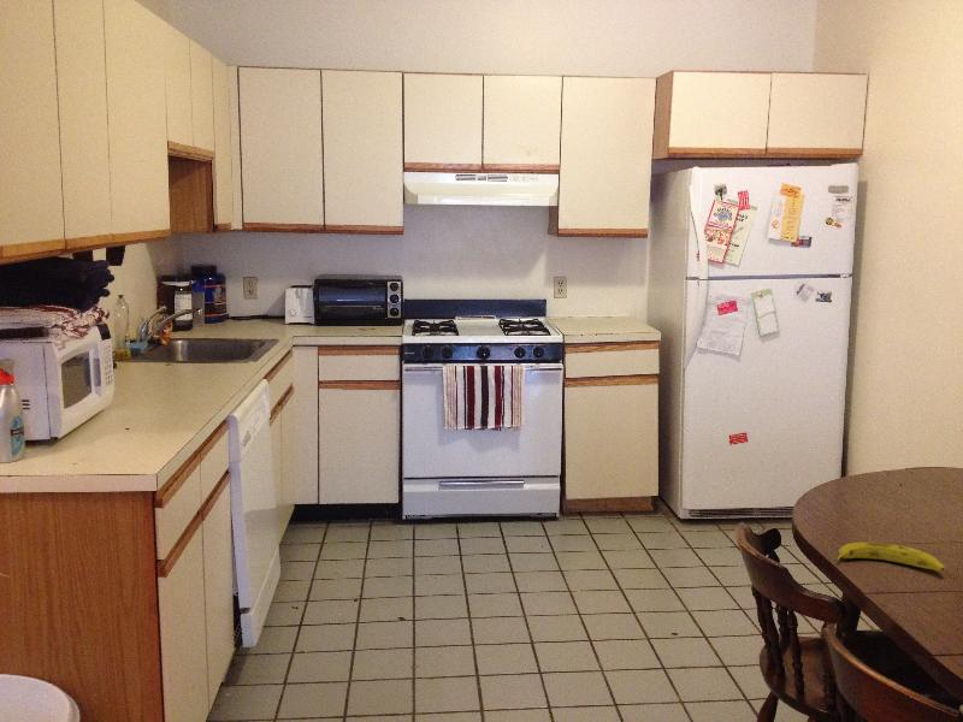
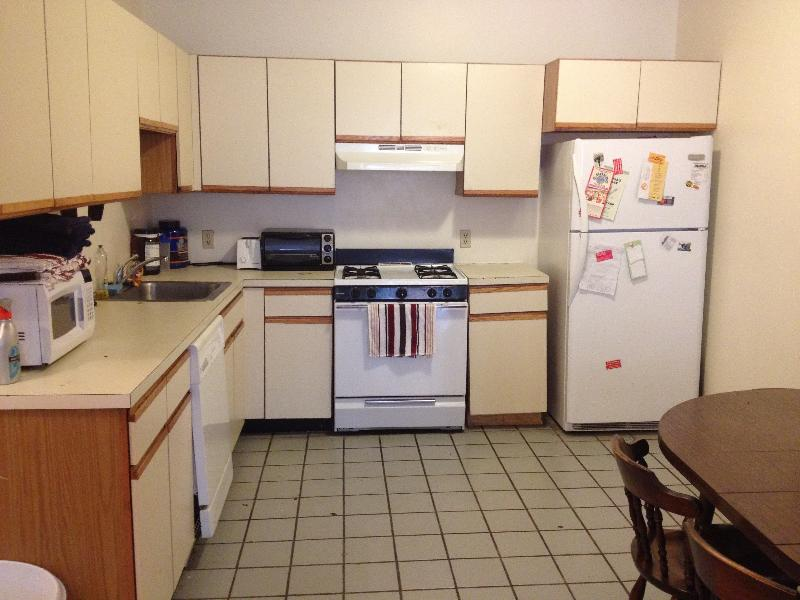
- fruit [835,542,946,572]
